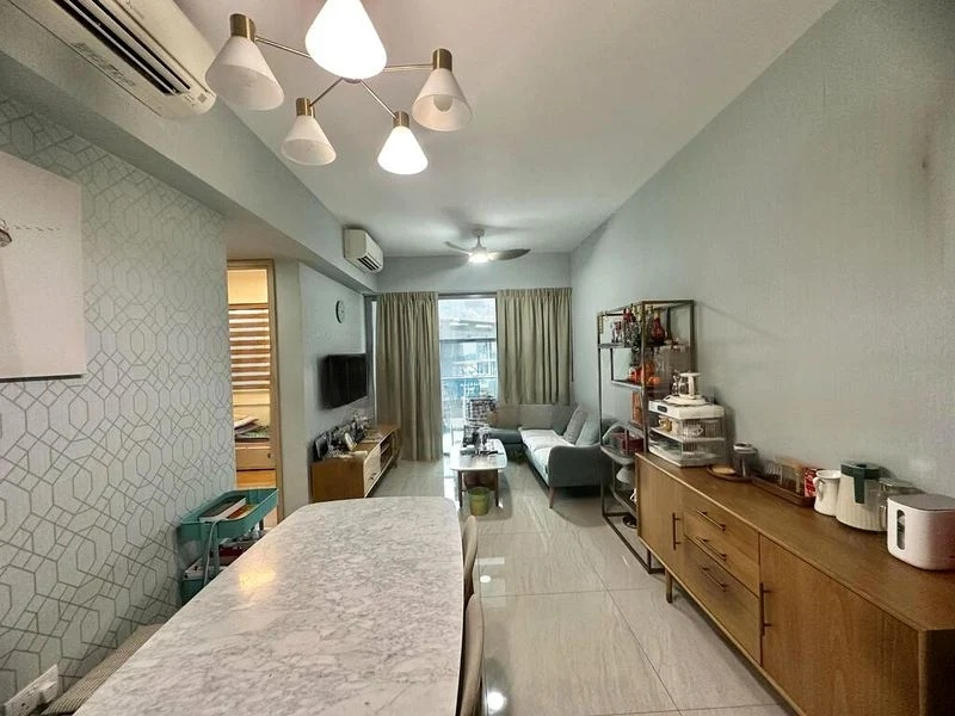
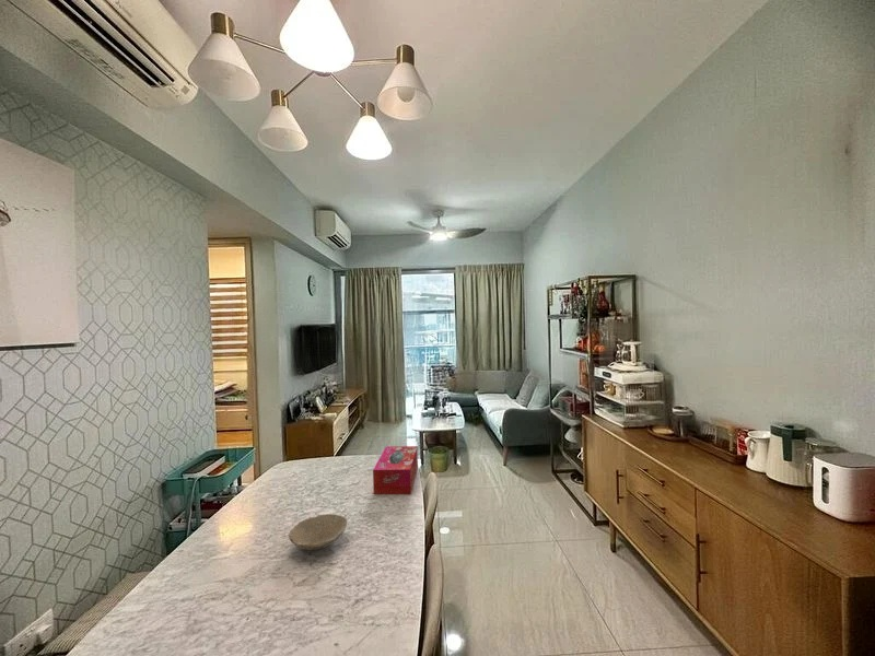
+ bowl [288,513,348,551]
+ tissue box [372,445,419,495]
